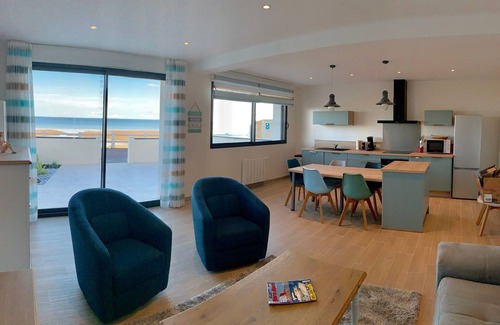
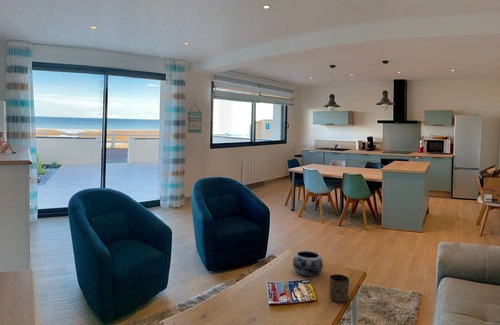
+ cup [328,273,350,303]
+ decorative bowl [292,250,324,277]
